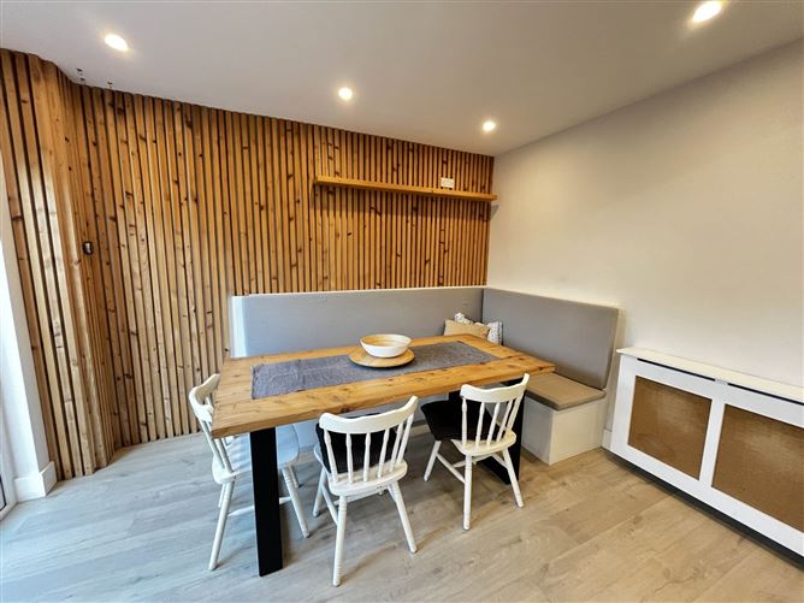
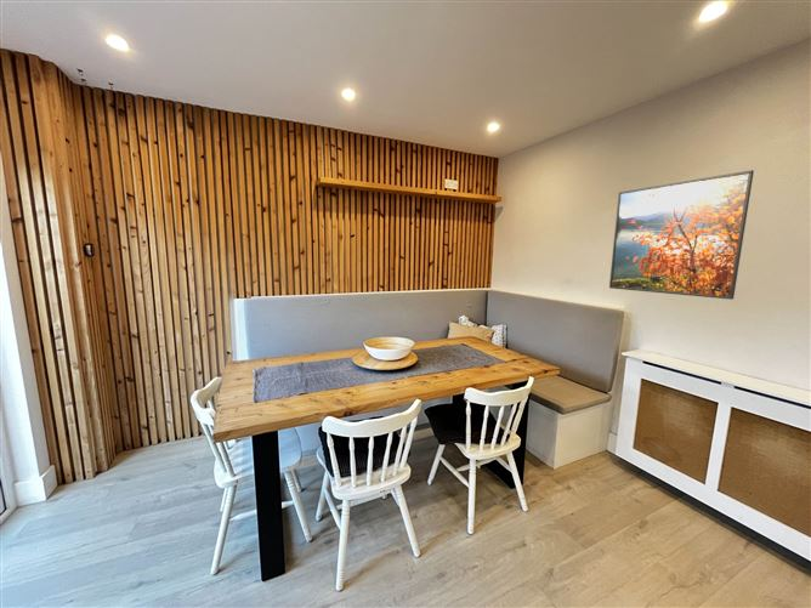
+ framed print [608,169,755,301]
